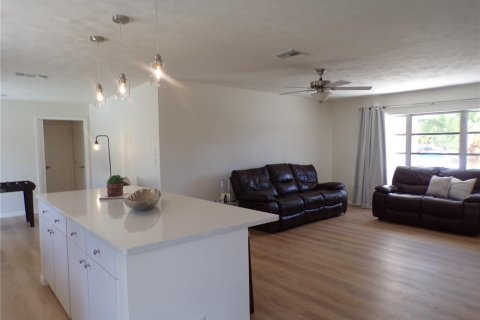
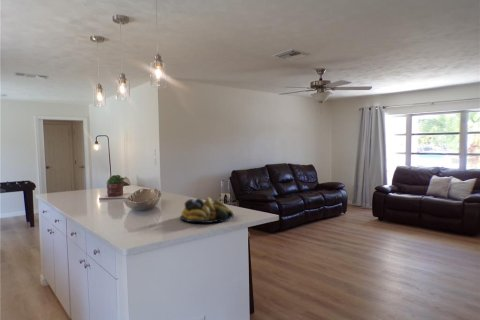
+ fruit bowl [179,197,235,224]
